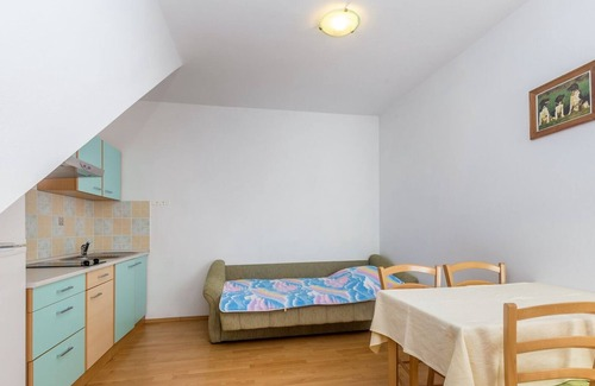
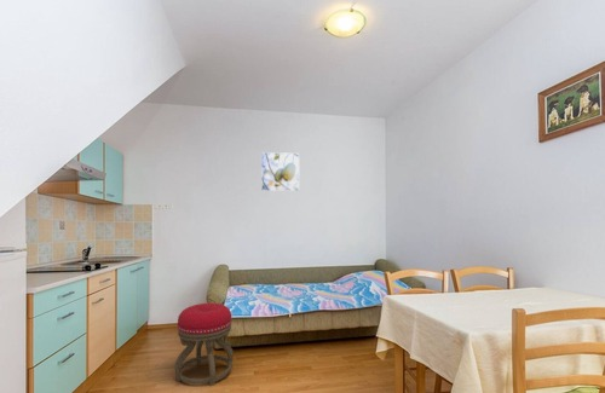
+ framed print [260,151,300,192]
+ stool [174,302,235,387]
